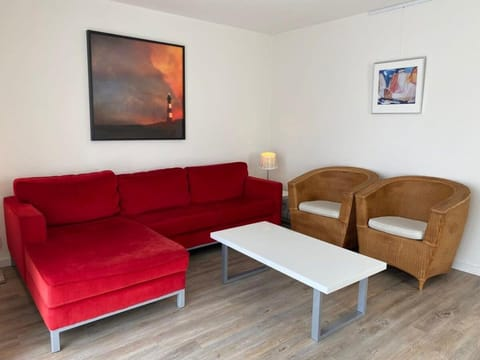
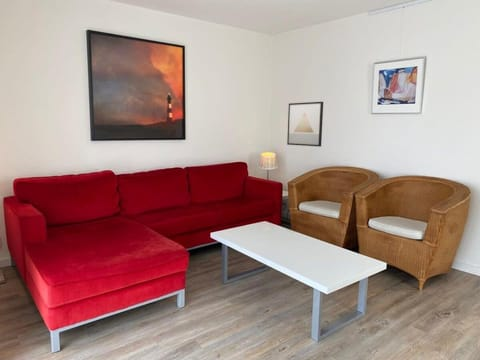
+ wall art [286,101,324,148]
